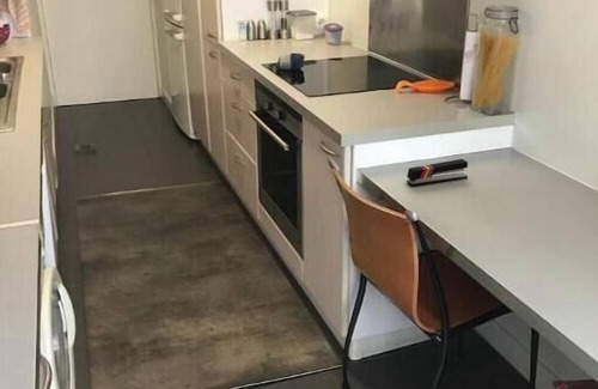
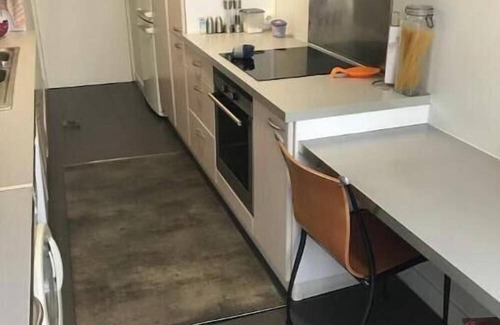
- stapler [405,158,469,187]
